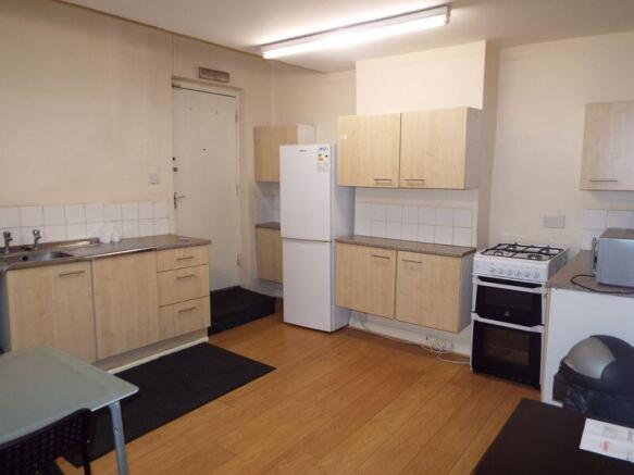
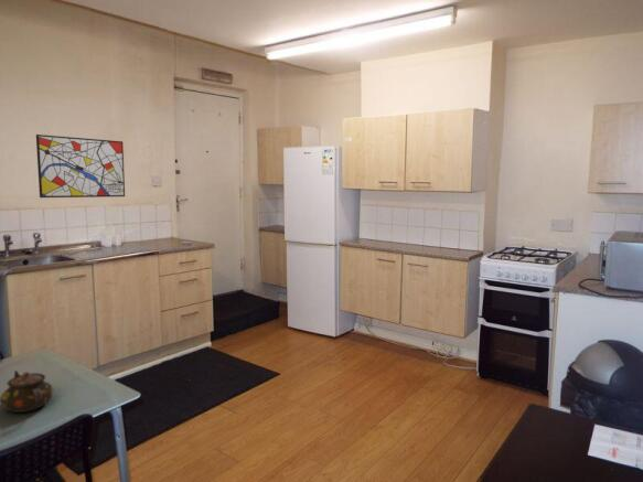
+ wall art [35,133,126,199]
+ teapot [0,369,55,414]
